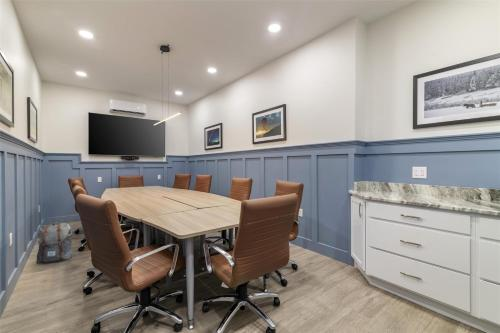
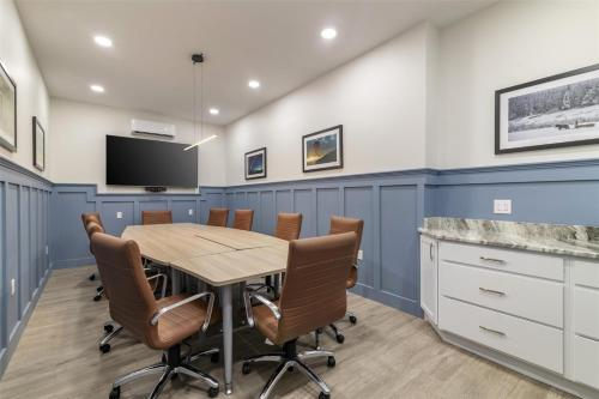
- backpack [35,221,73,265]
